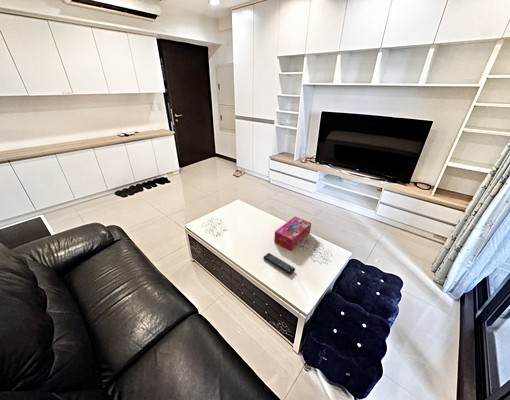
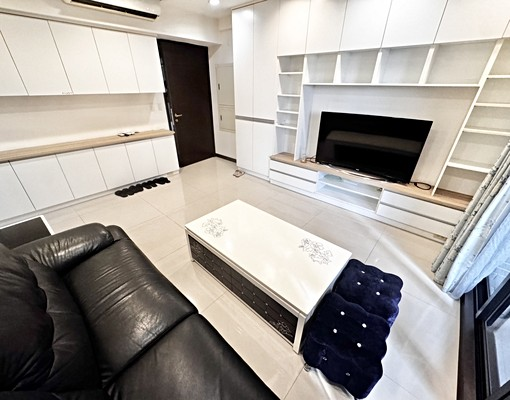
- remote control [262,252,296,275]
- tissue box [273,216,312,252]
